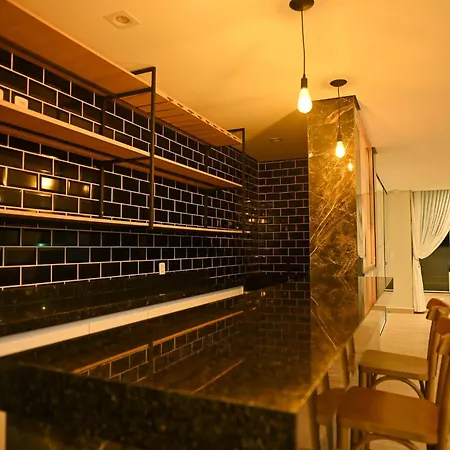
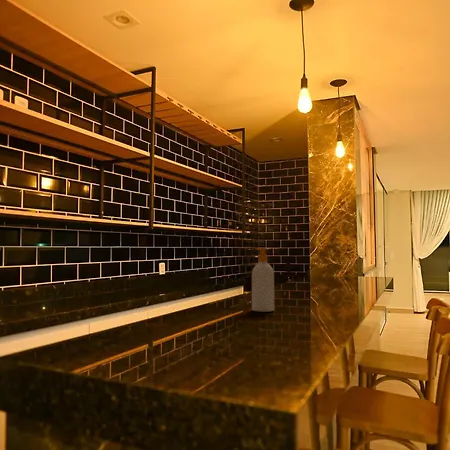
+ soap bottle [251,247,275,313]
